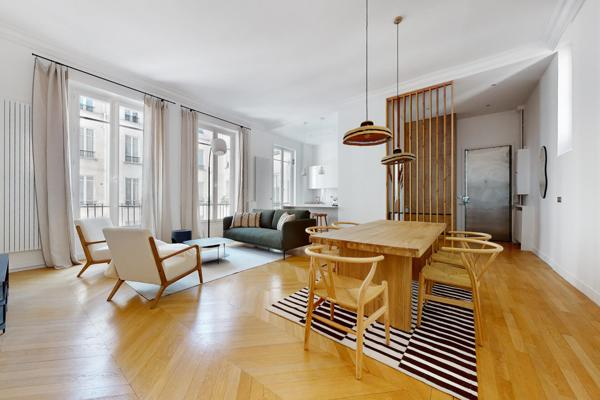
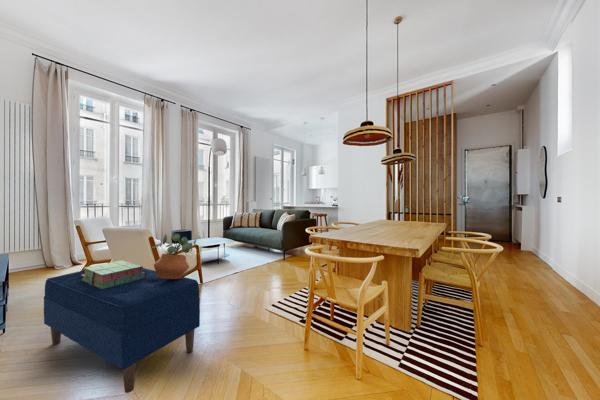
+ bench [43,267,201,394]
+ stack of books [81,259,145,289]
+ potted plant [151,233,197,279]
